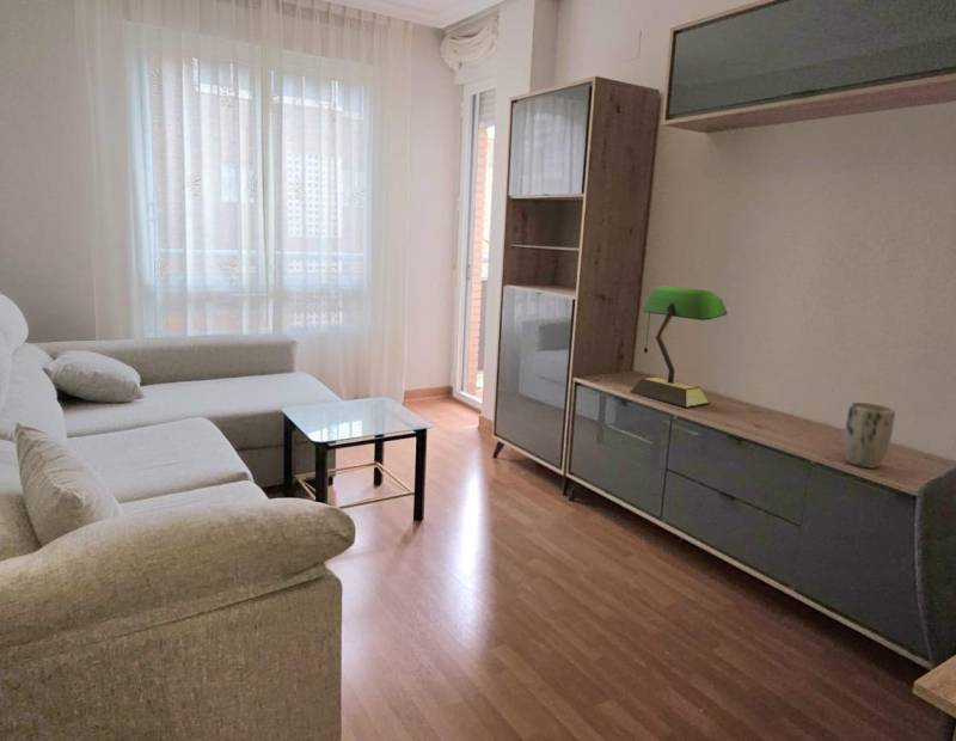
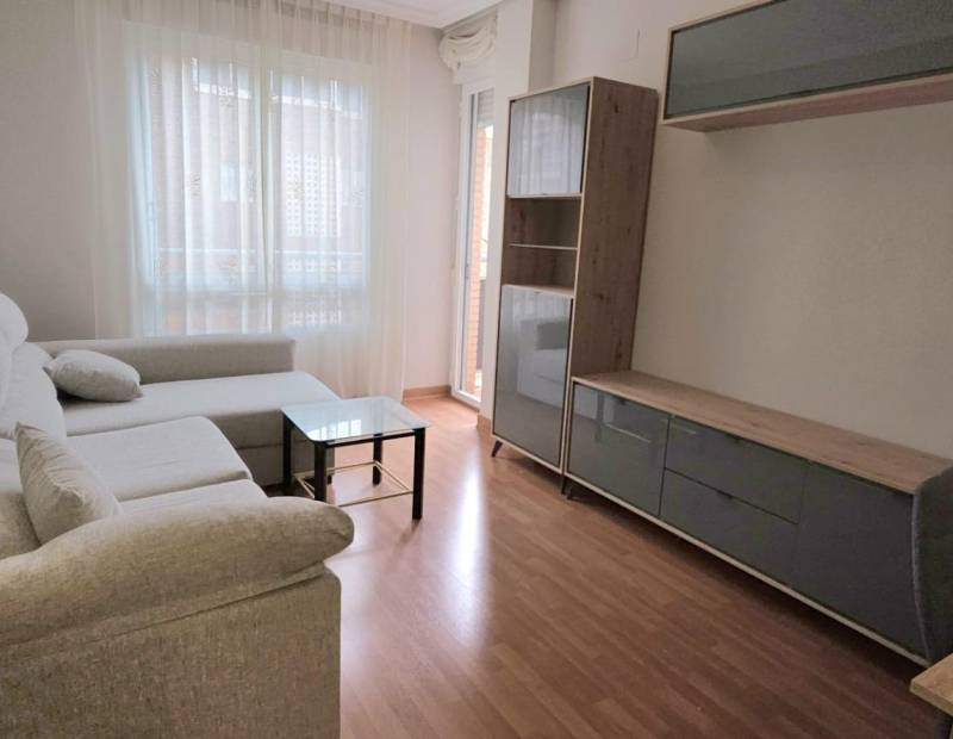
- table lamp [629,284,729,409]
- plant pot [844,402,896,470]
